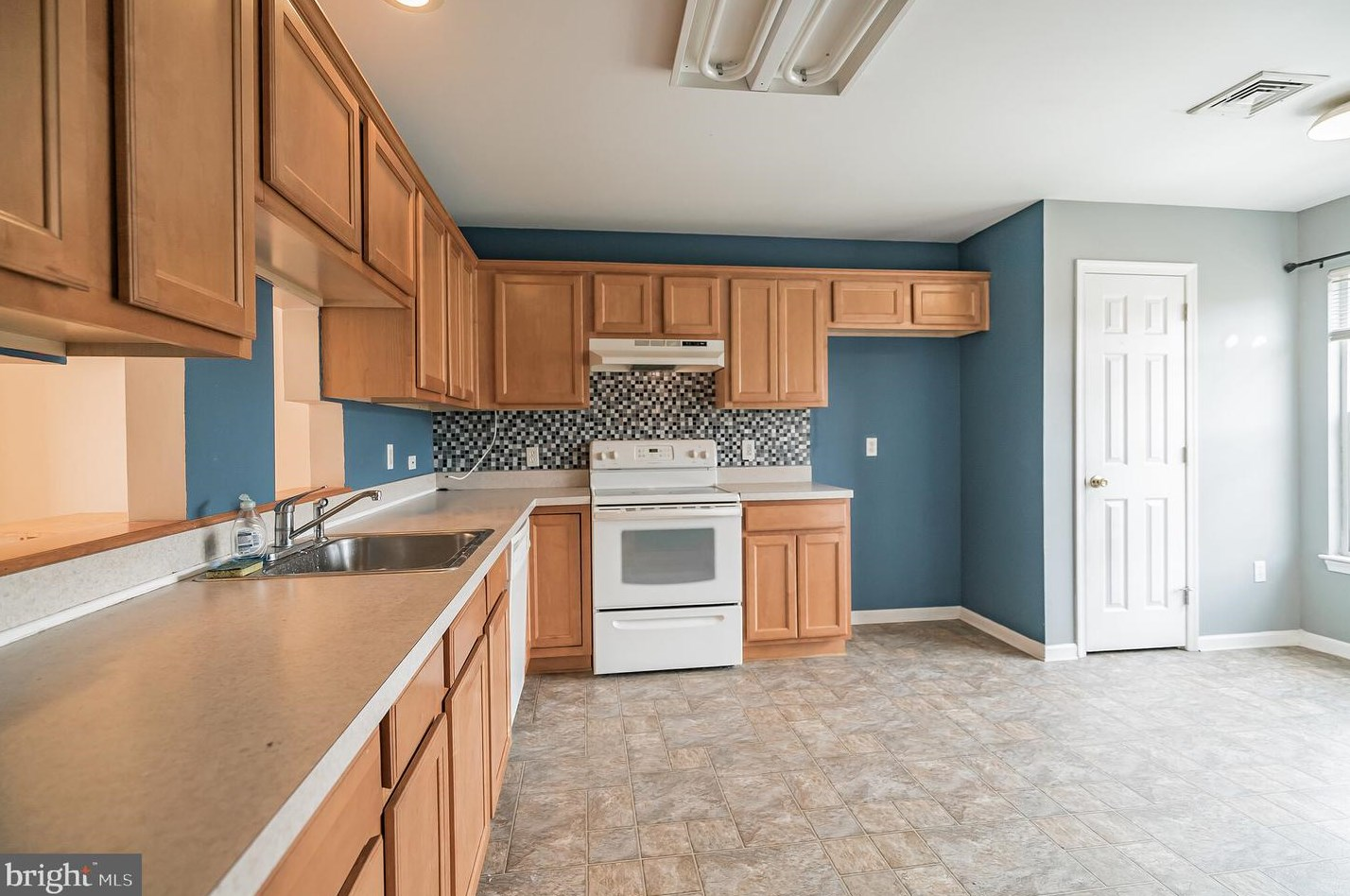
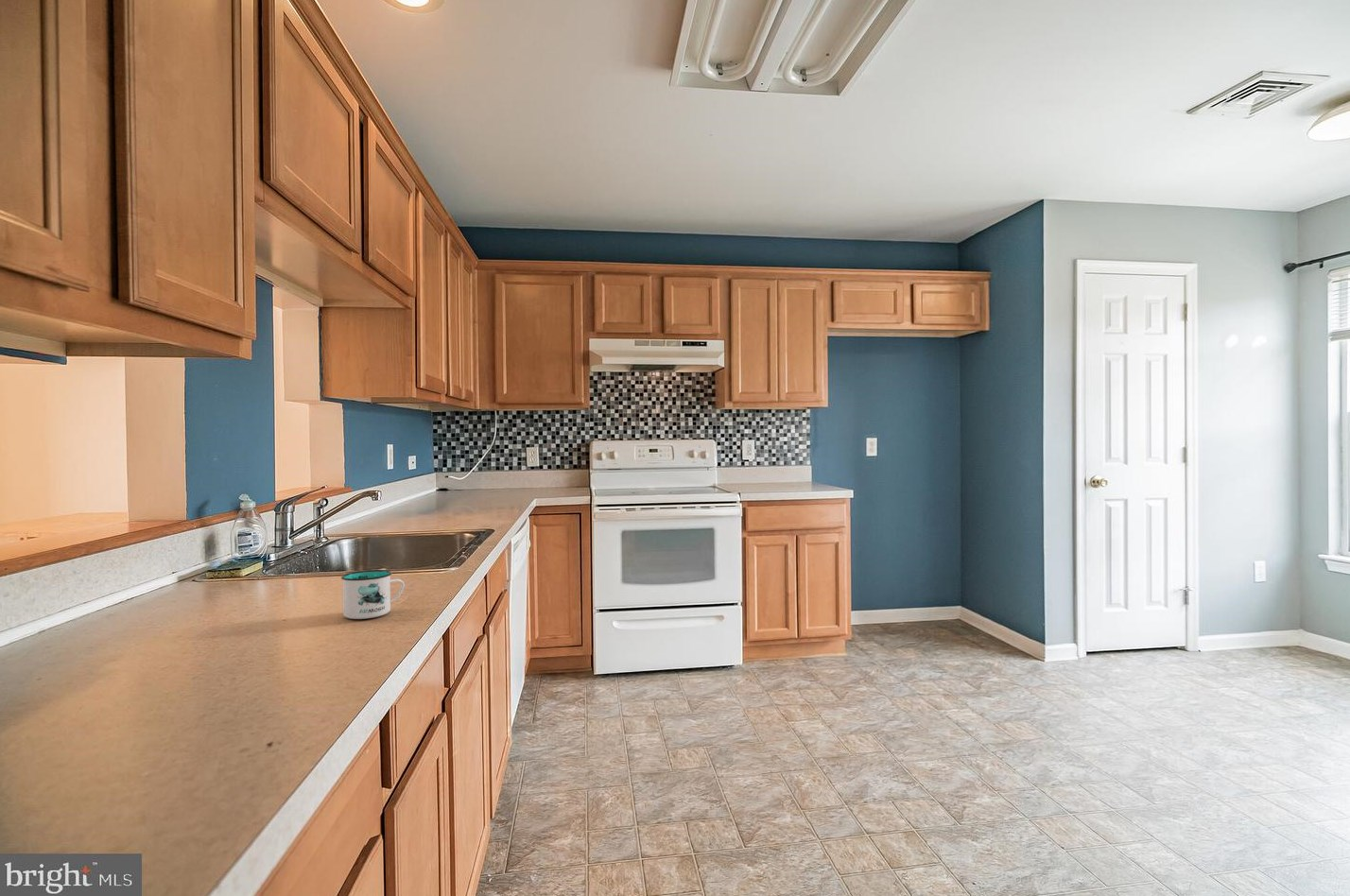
+ mug [340,569,406,620]
